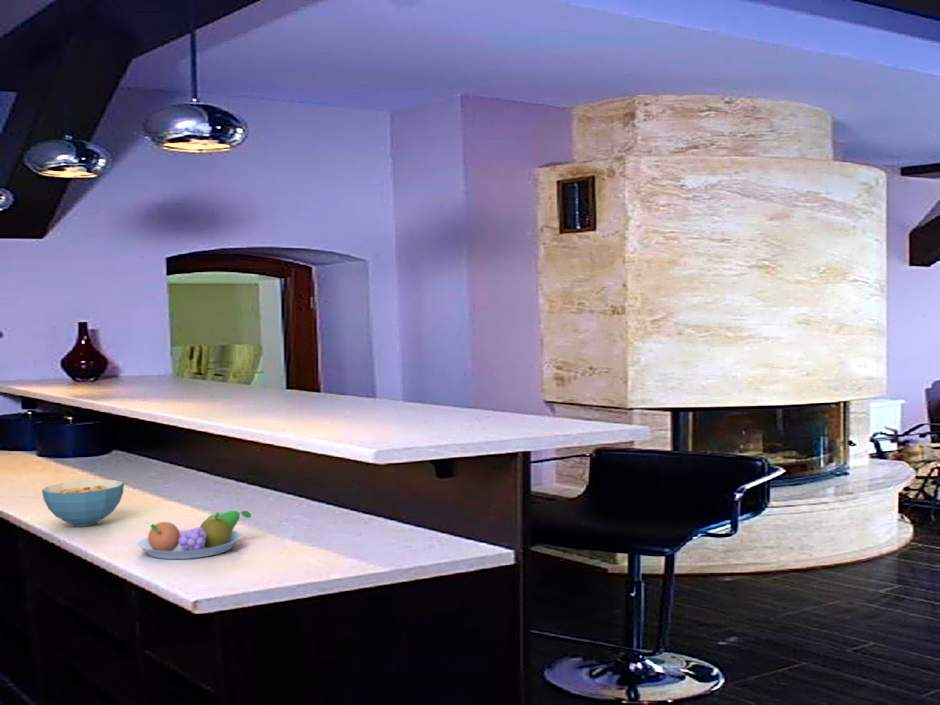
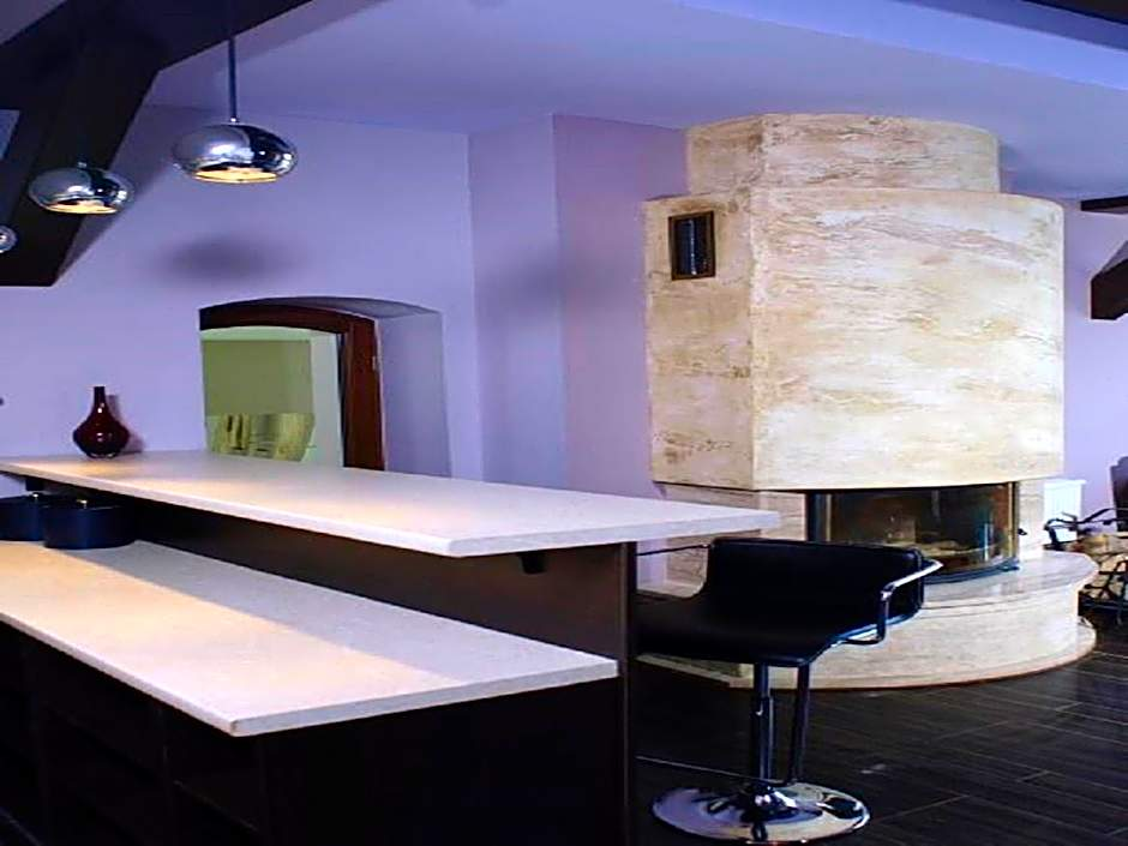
- fruit bowl [137,510,252,560]
- cereal bowl [41,479,125,527]
